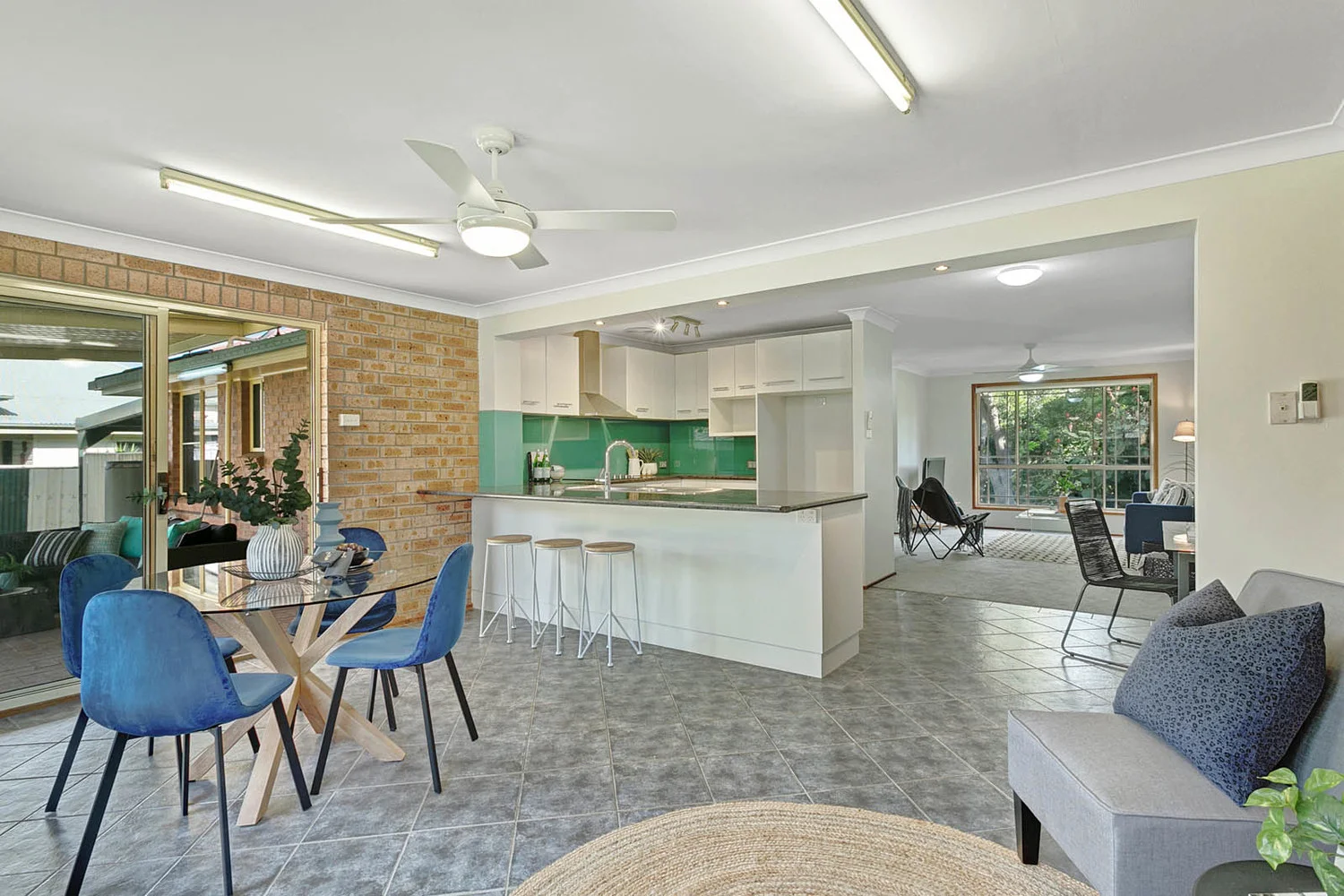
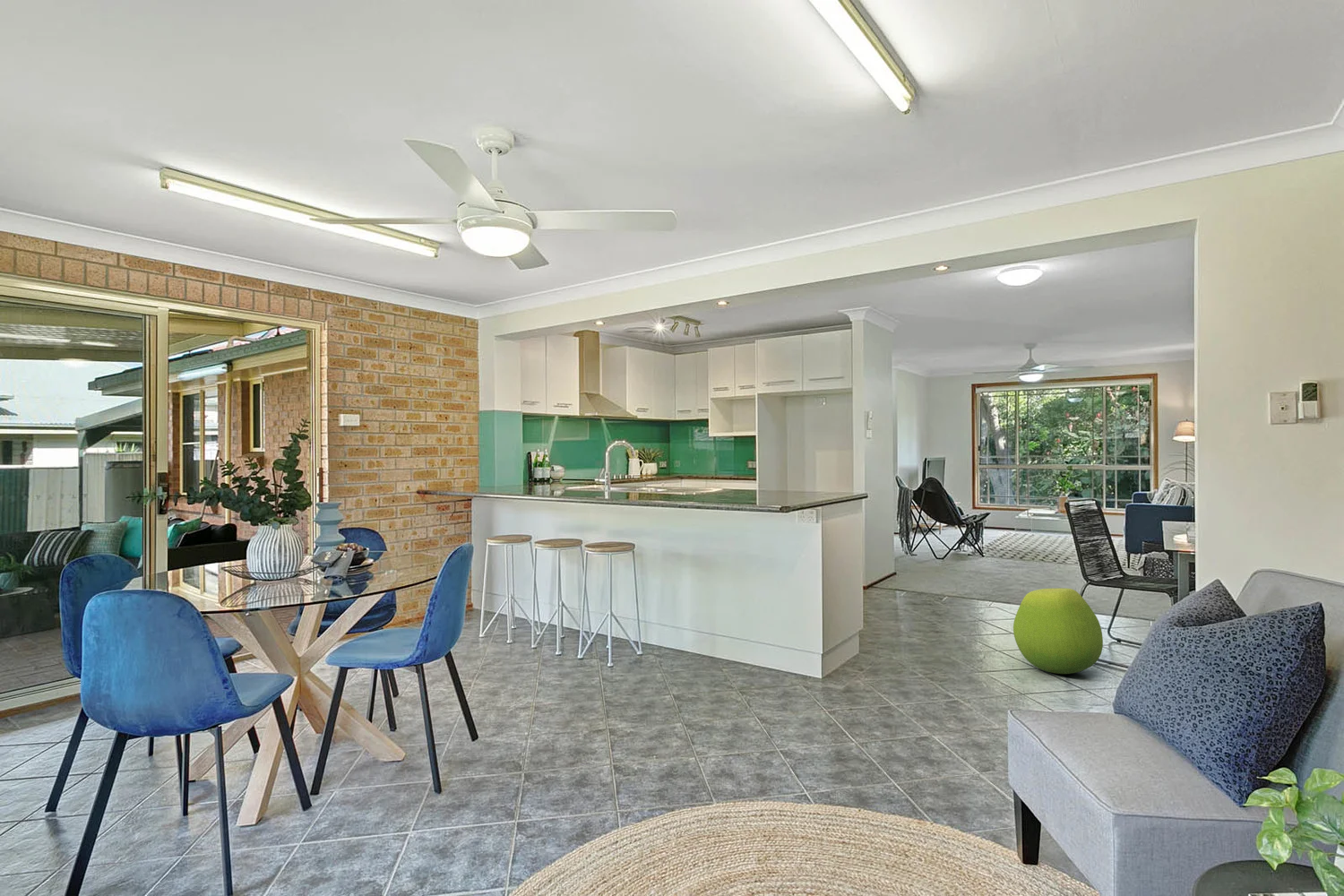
+ ottoman [1012,587,1104,675]
